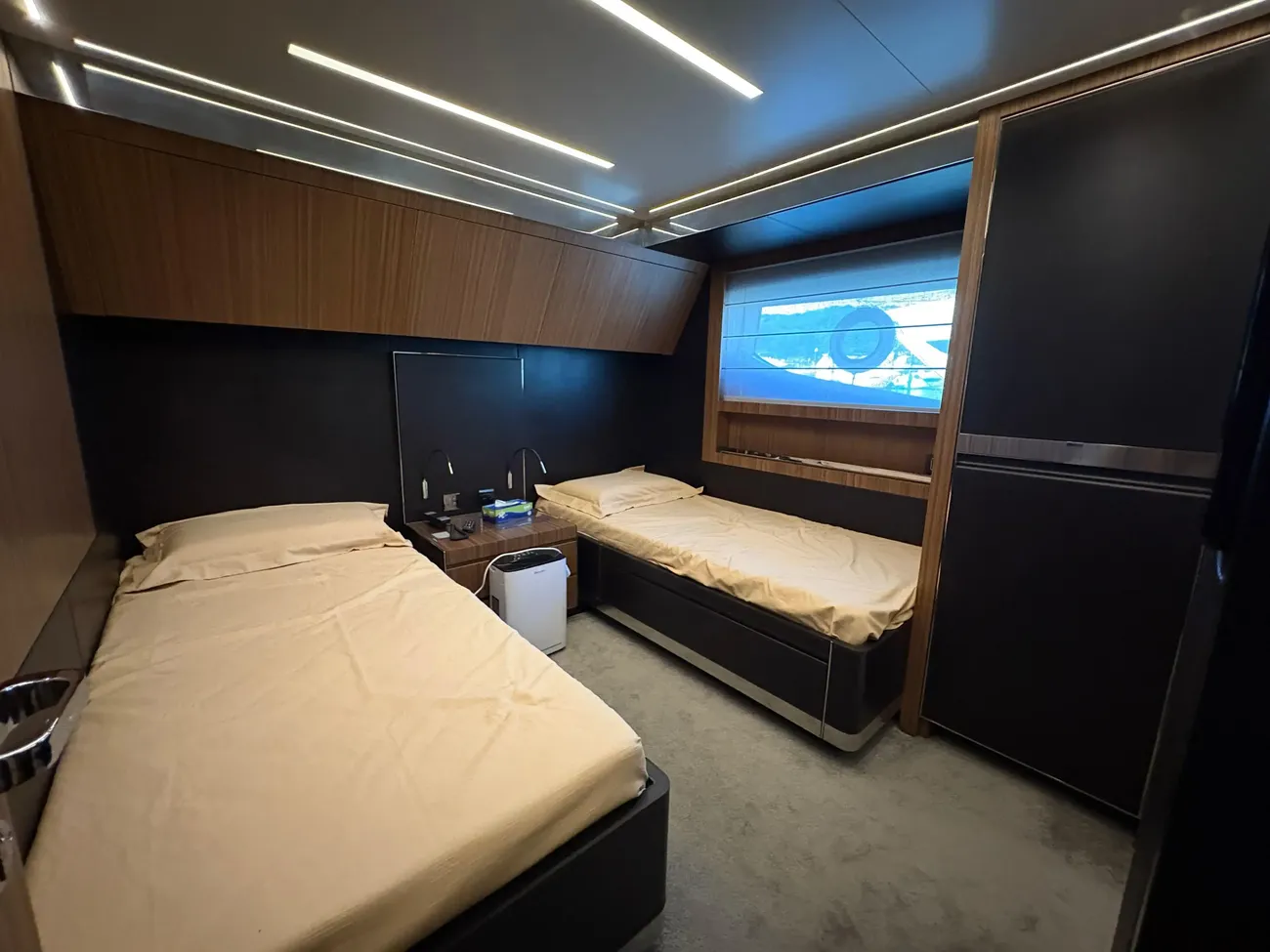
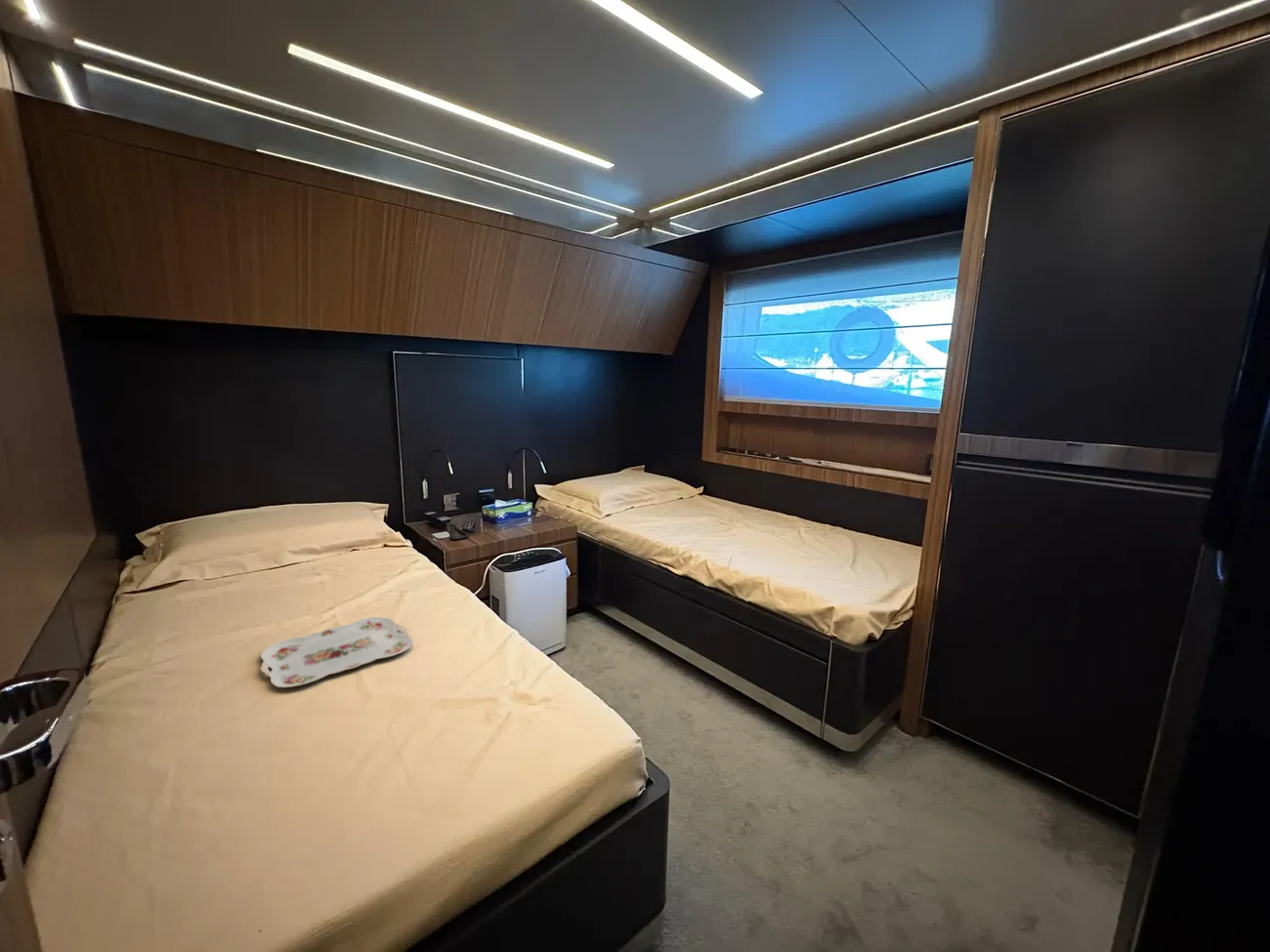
+ serving tray [260,616,414,688]
